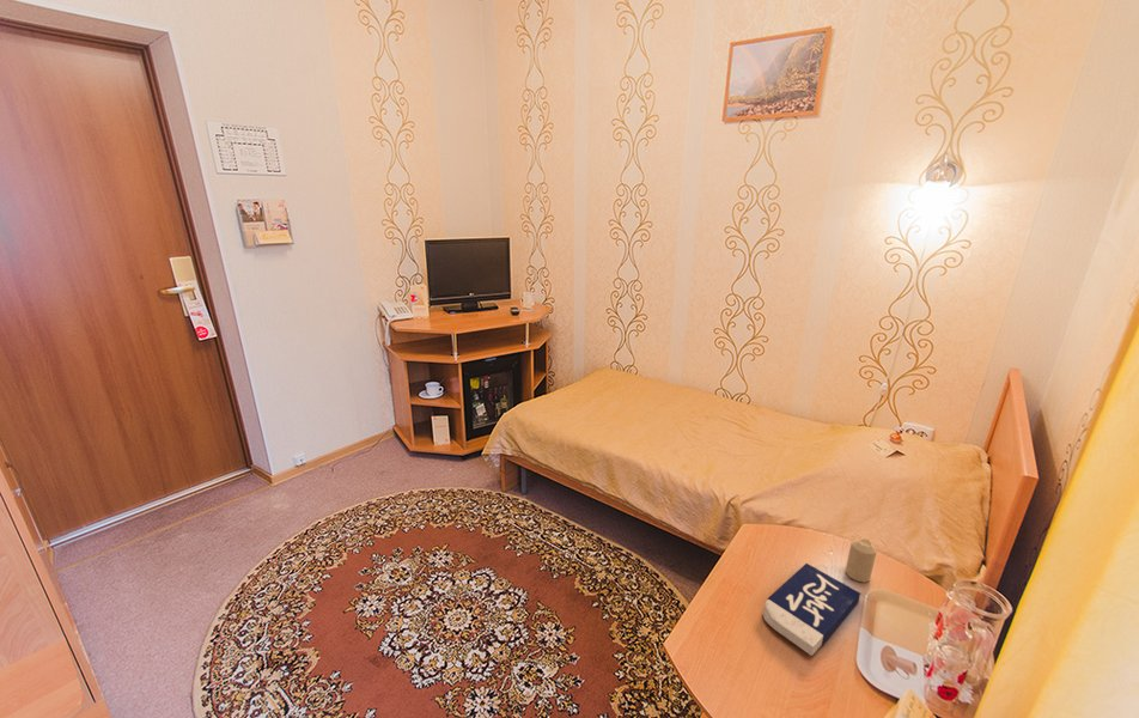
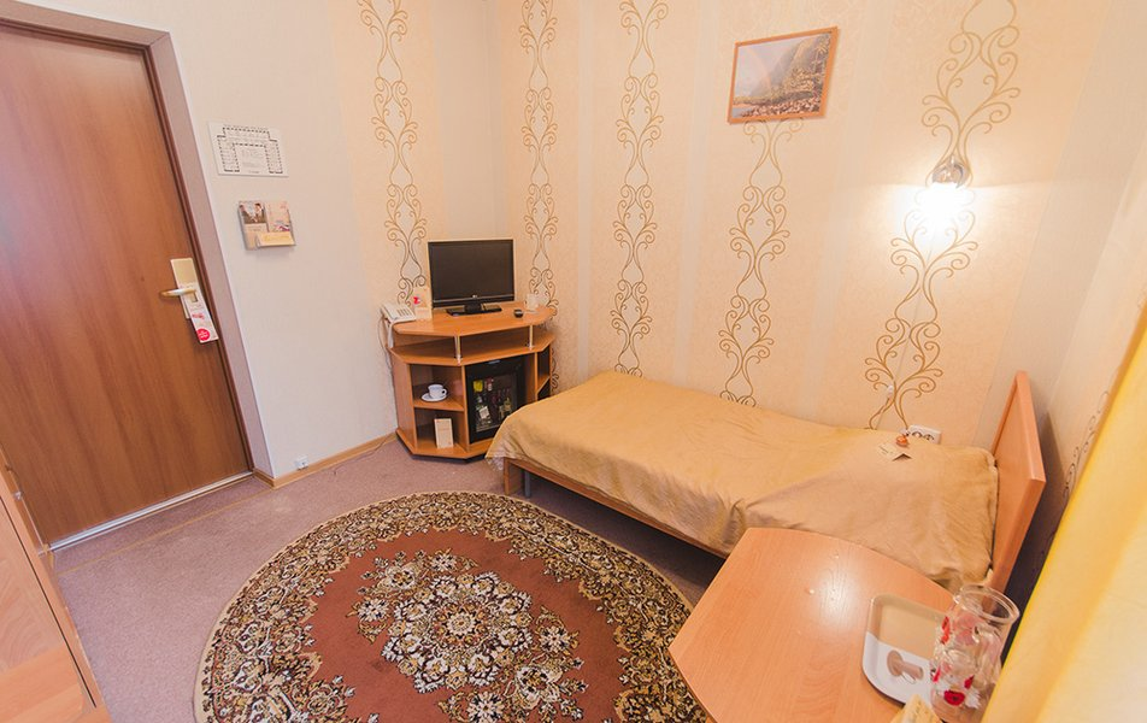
- candle [845,538,878,583]
- book [762,562,861,657]
